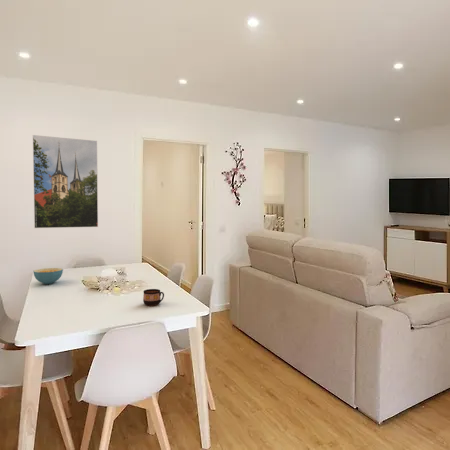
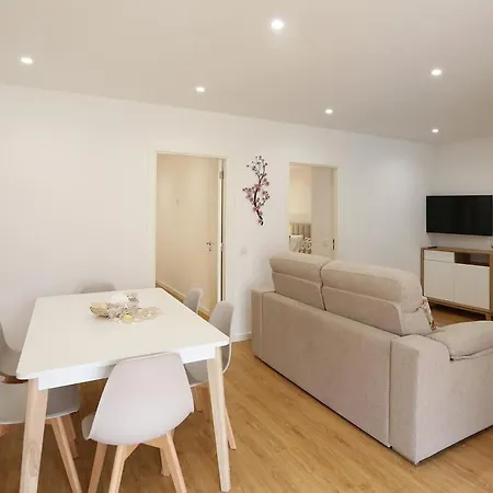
- cereal bowl [33,267,64,285]
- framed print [32,134,99,229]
- cup [142,288,165,307]
